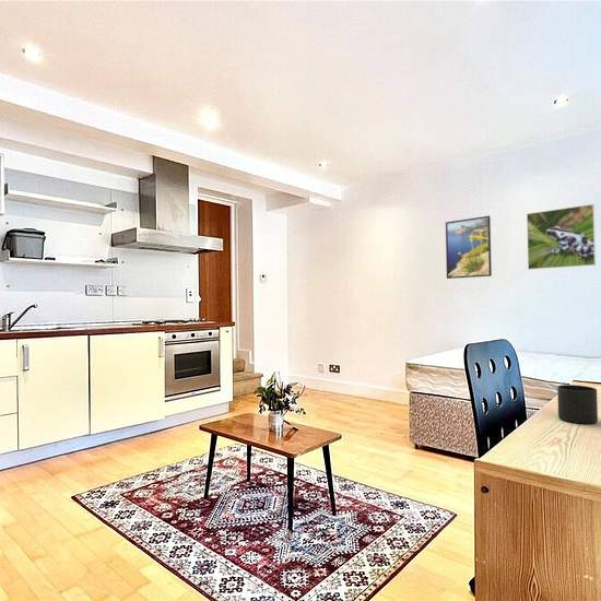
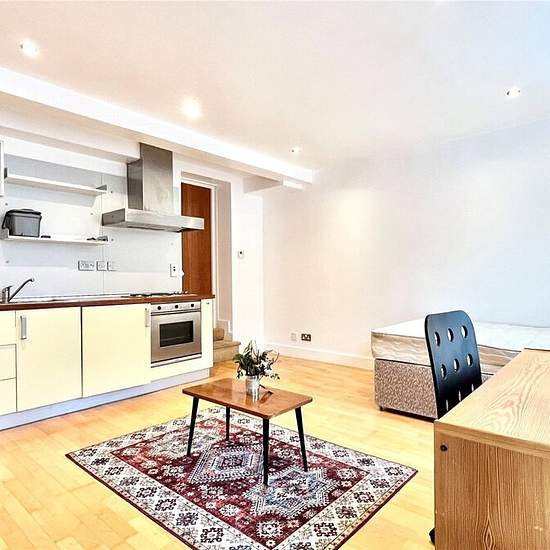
- mug [556,384,599,425]
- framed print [445,215,493,280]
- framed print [526,203,597,271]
